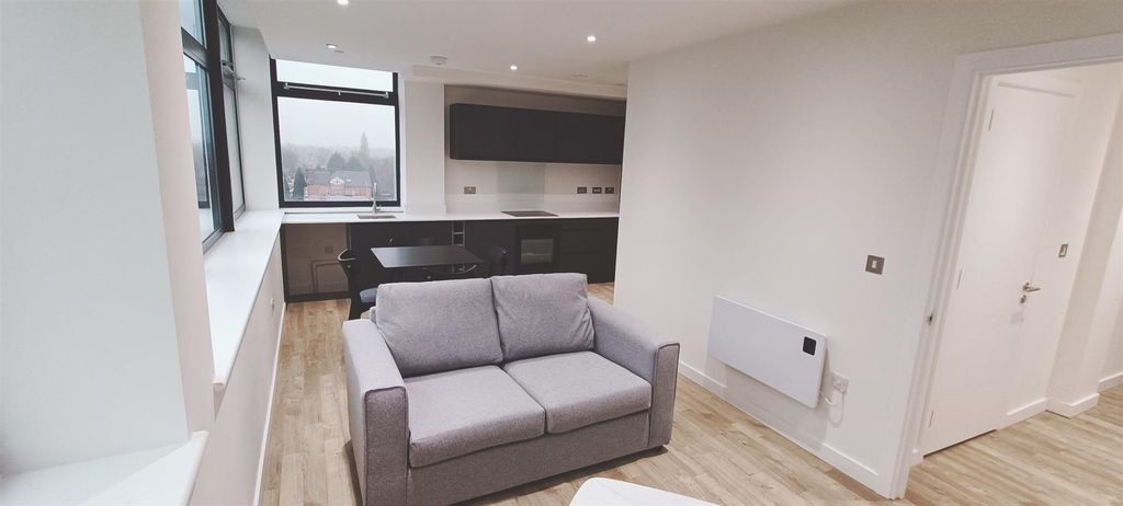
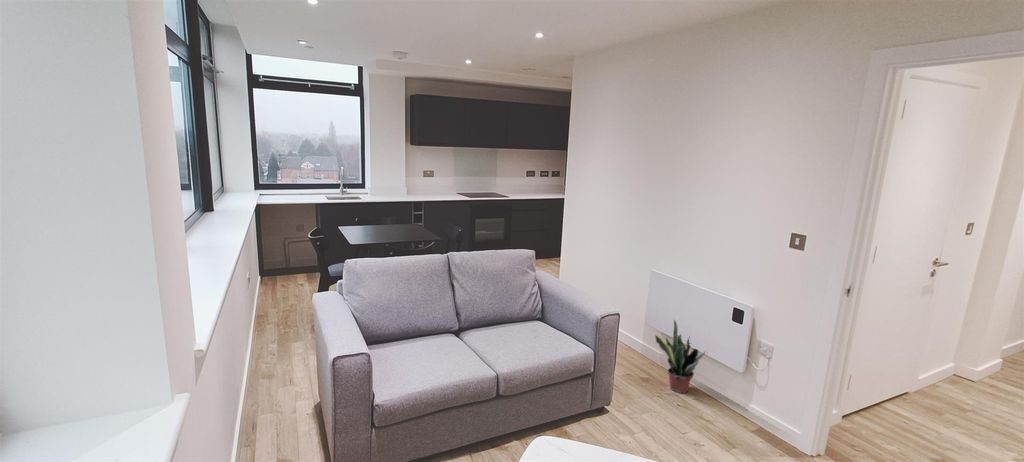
+ potted plant [654,318,707,394]
